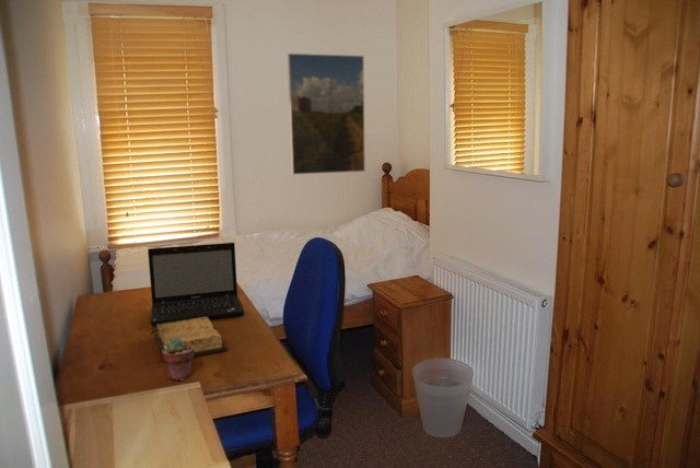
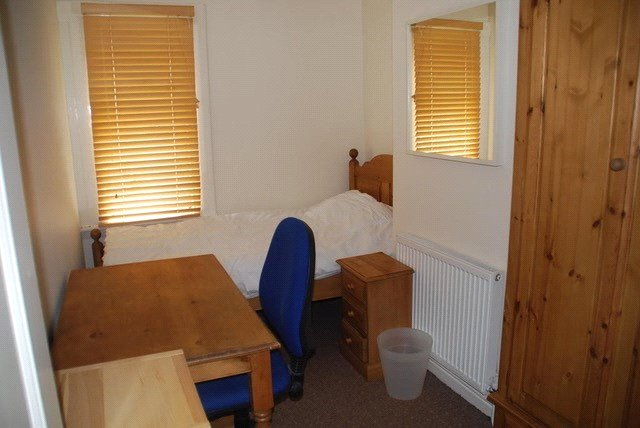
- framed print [287,52,366,176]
- potted succulent [161,338,195,382]
- laptop [147,242,245,326]
- diary [150,317,229,363]
